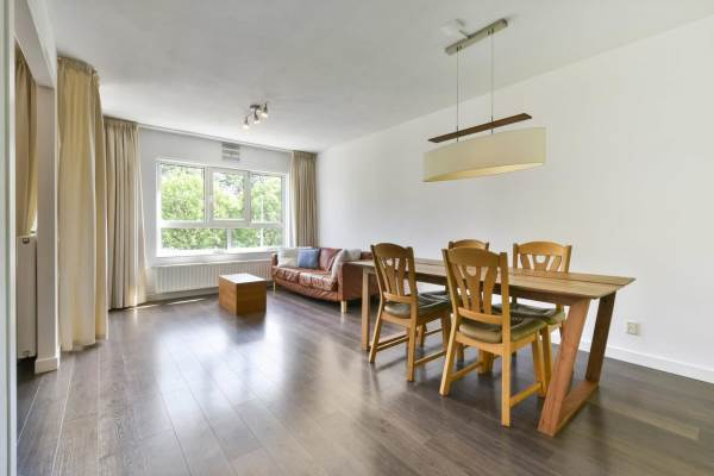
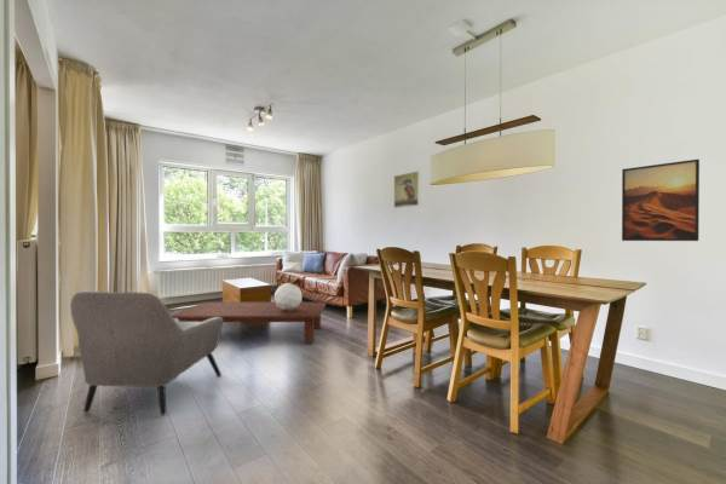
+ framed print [393,169,421,209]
+ coffee table [171,301,328,345]
+ decorative sphere [273,277,304,311]
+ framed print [621,159,701,242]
+ armchair [69,290,224,416]
